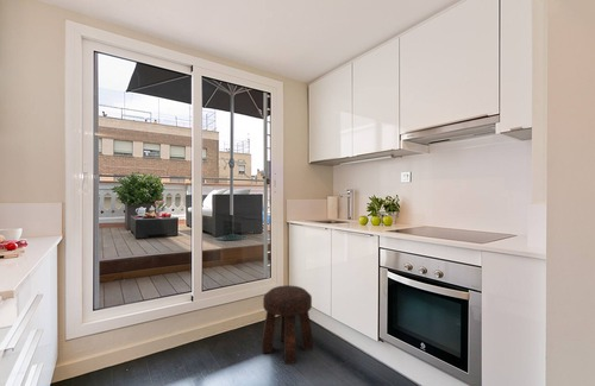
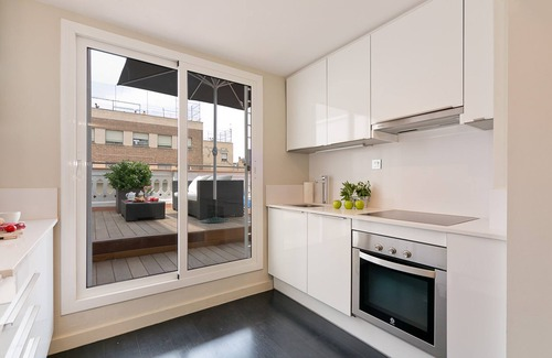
- stool [261,284,314,365]
